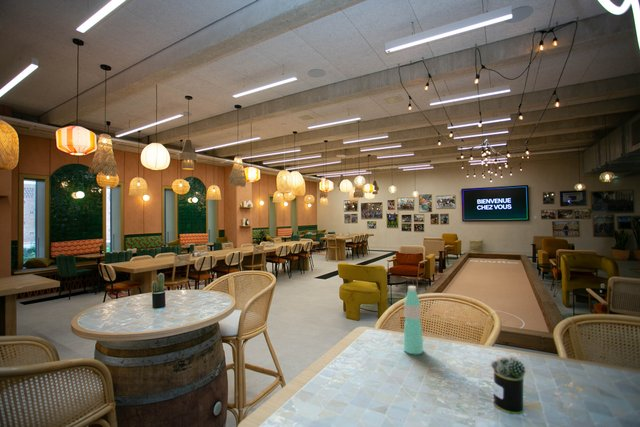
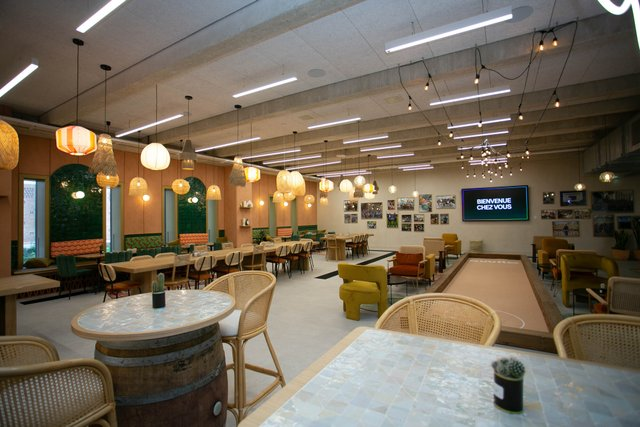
- water bottle [403,285,424,355]
